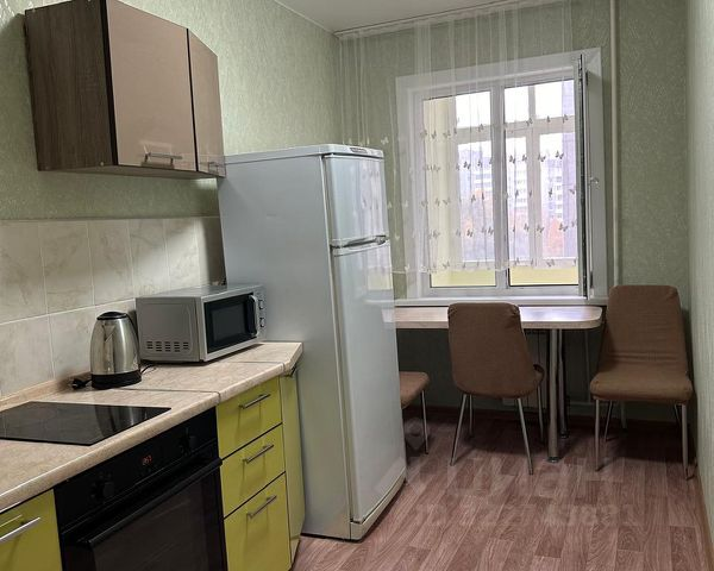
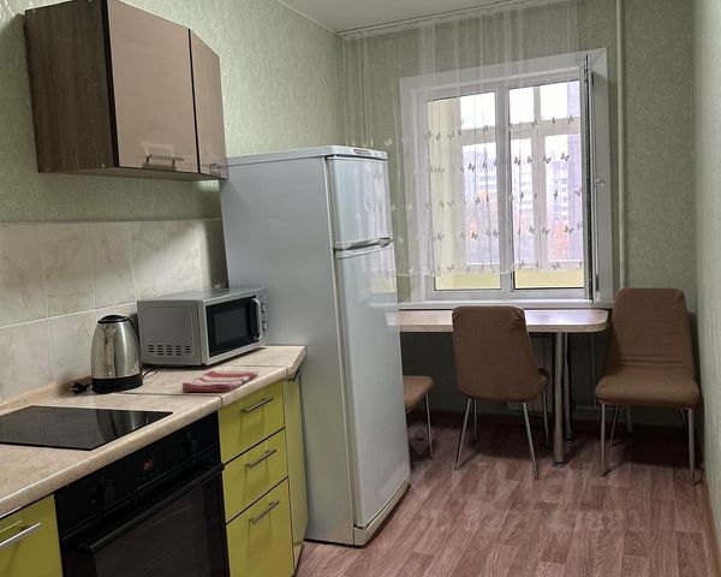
+ dish towel [181,369,260,393]
